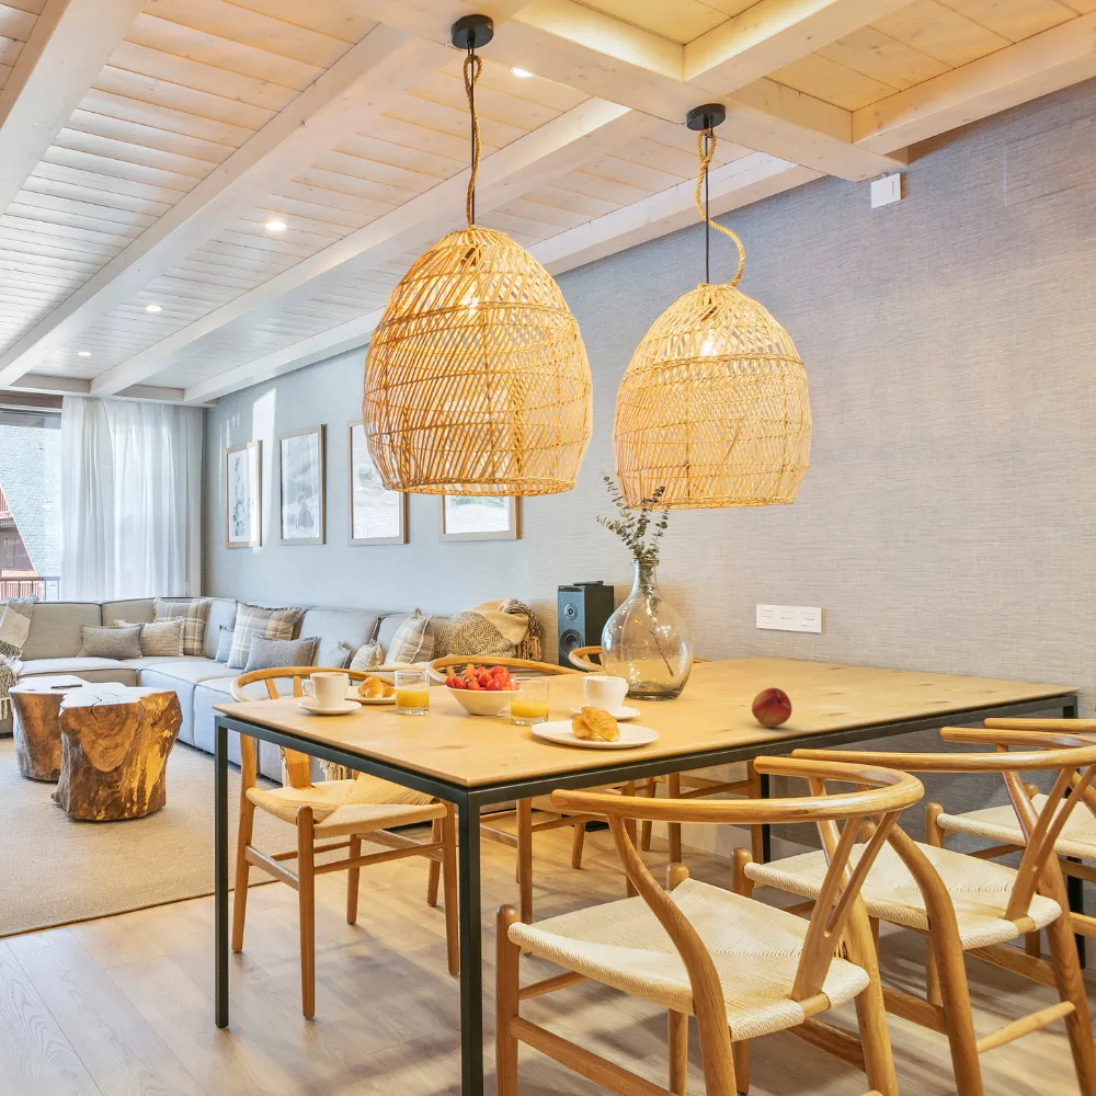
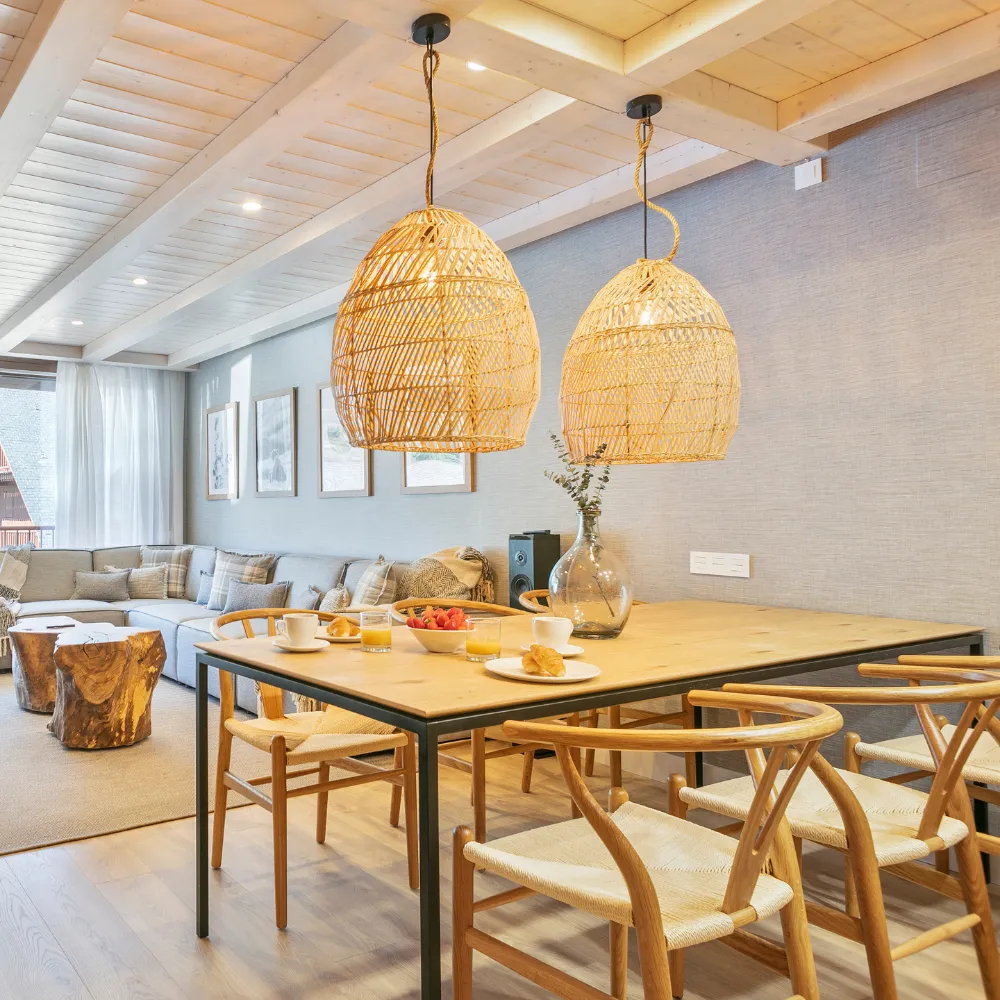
- fruit [751,686,794,728]
